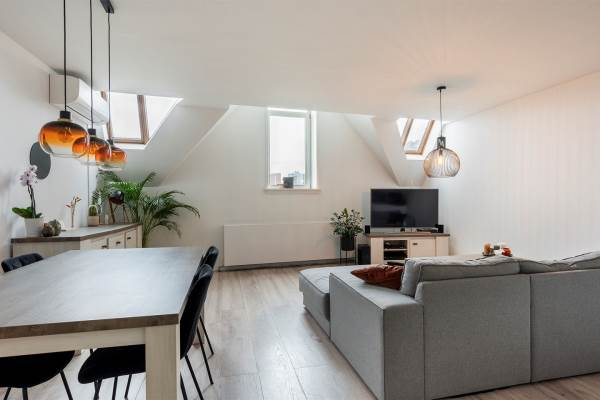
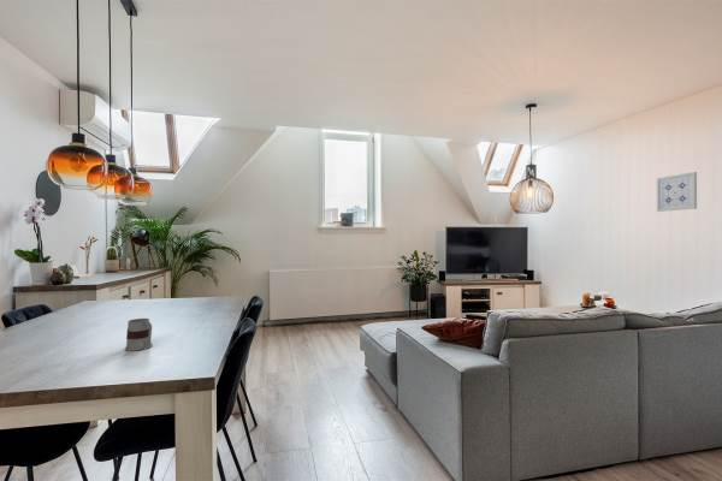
+ wall art [656,171,698,213]
+ mug [124,317,154,352]
